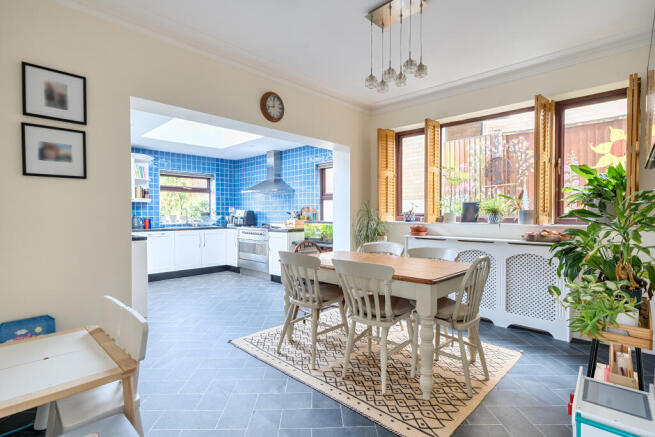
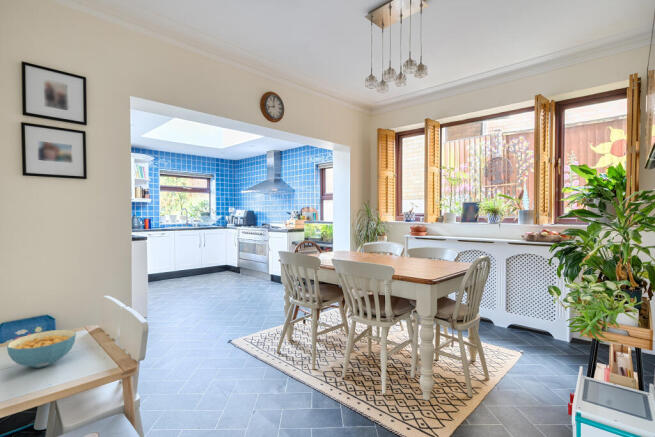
+ cereal bowl [6,329,77,369]
